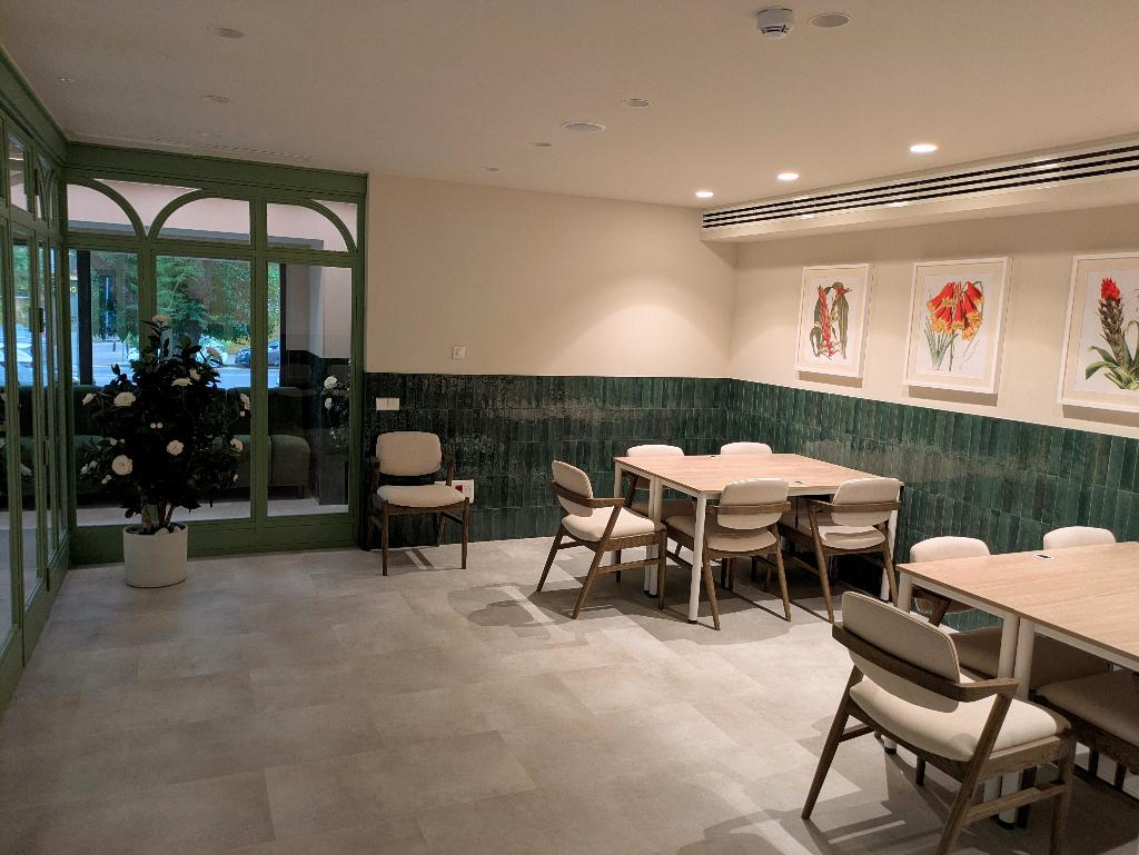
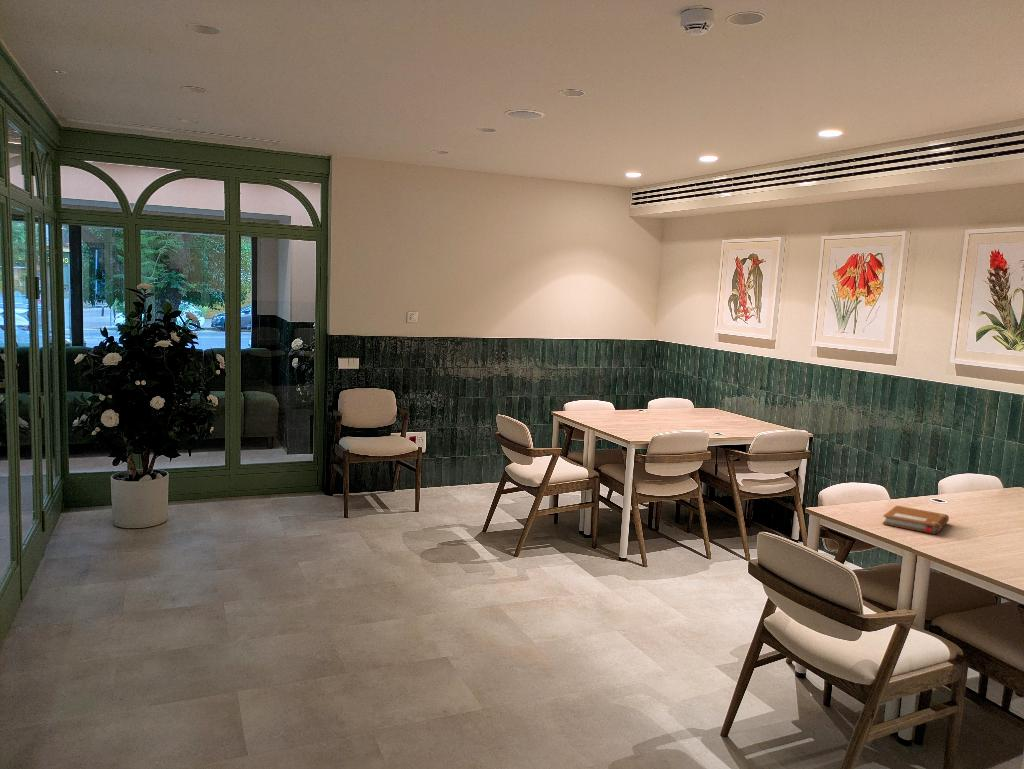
+ notebook [881,505,950,535]
